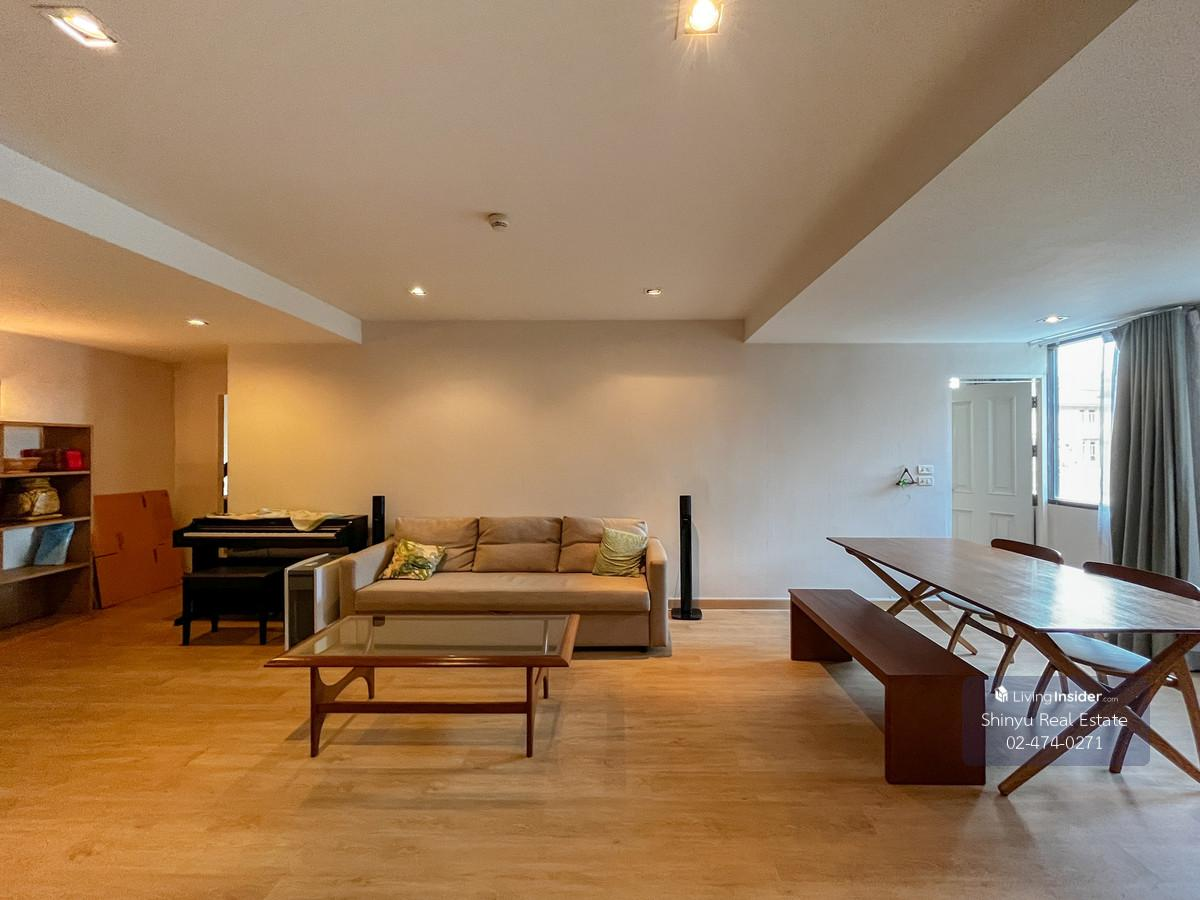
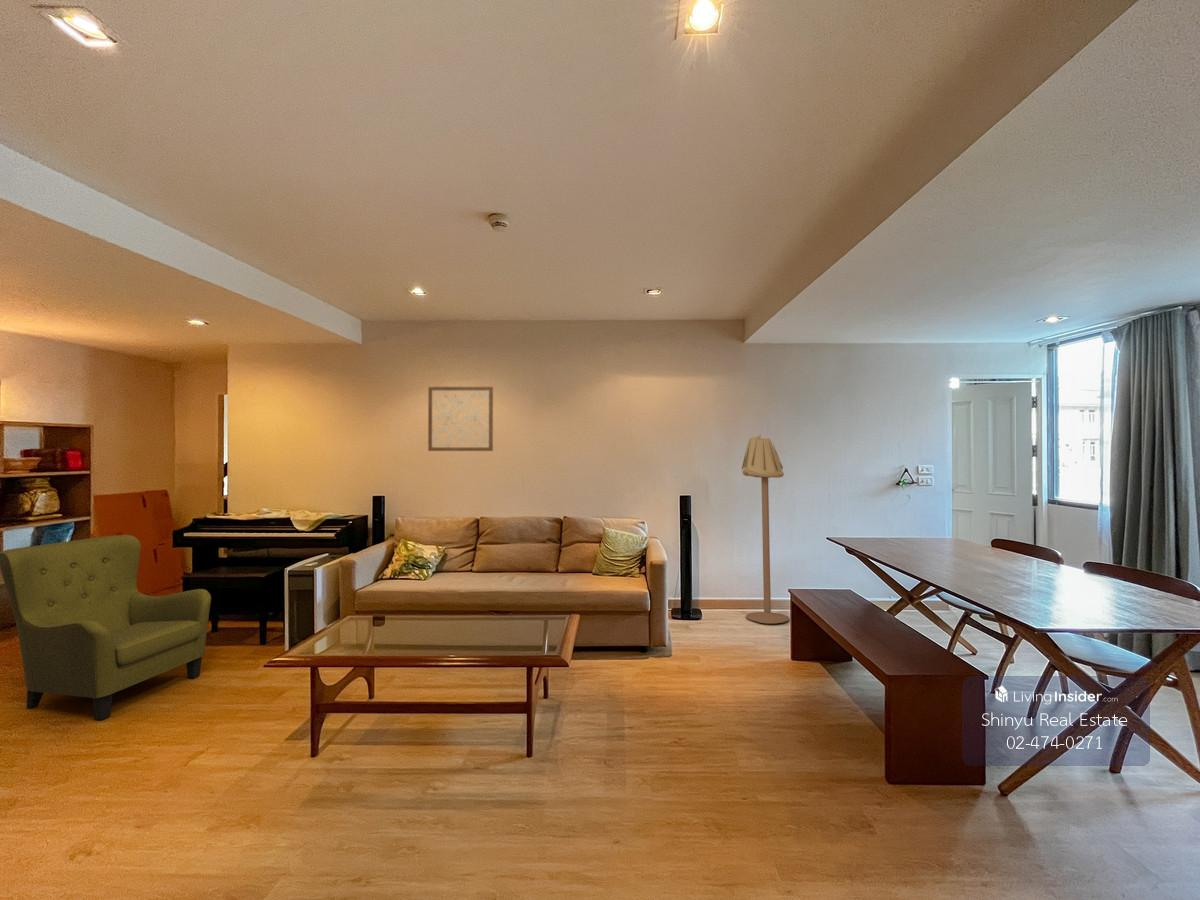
+ wall art [427,384,494,452]
+ armchair [0,534,212,721]
+ floor lamp [741,434,790,625]
